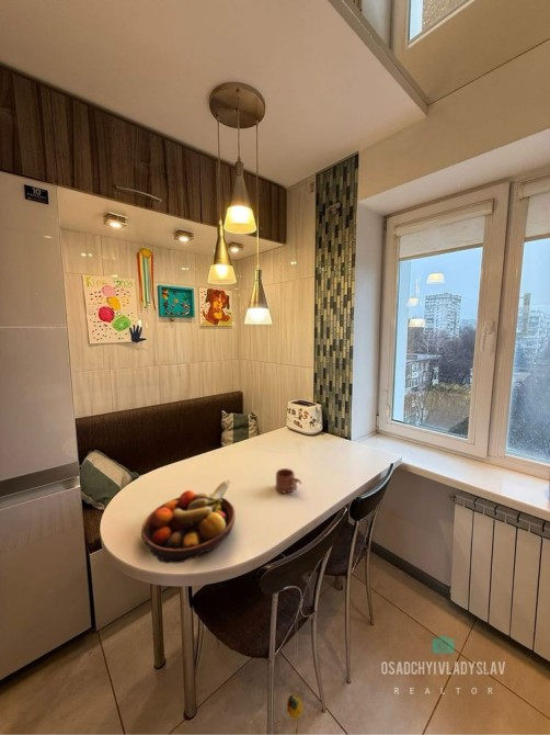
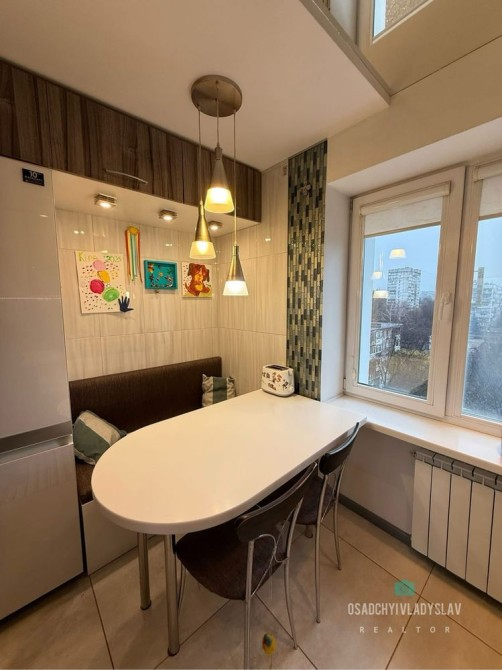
- mug [275,467,302,494]
- fruit bowl [140,479,237,565]
